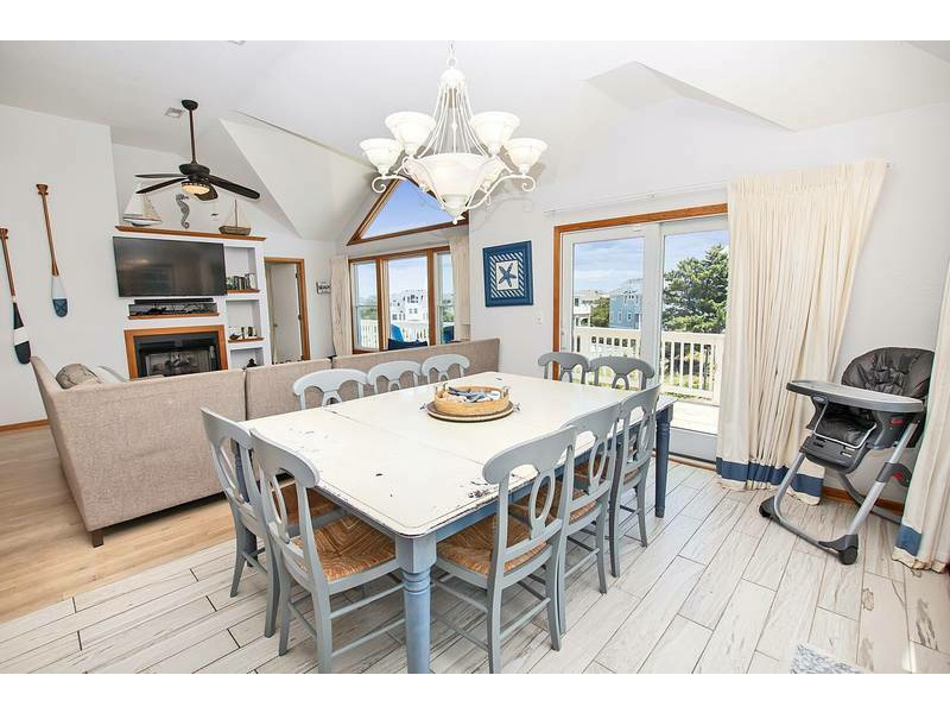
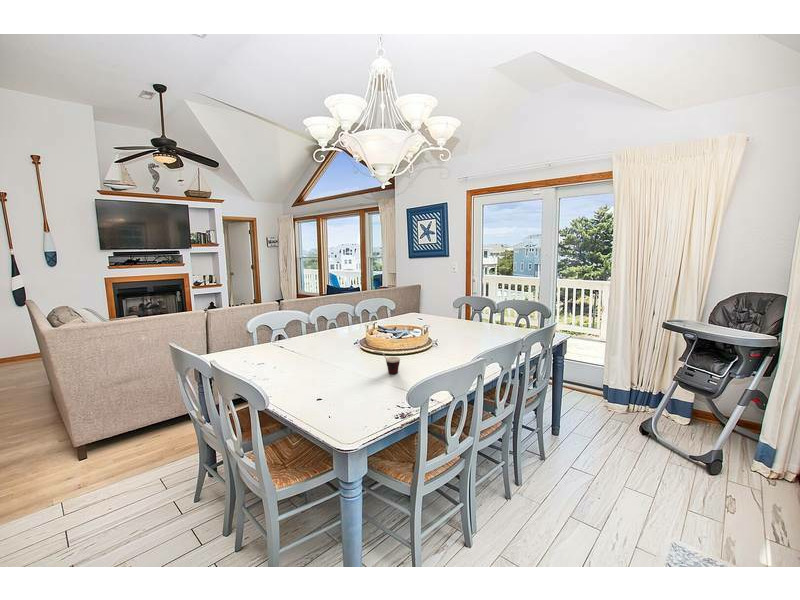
+ cup [373,350,401,375]
